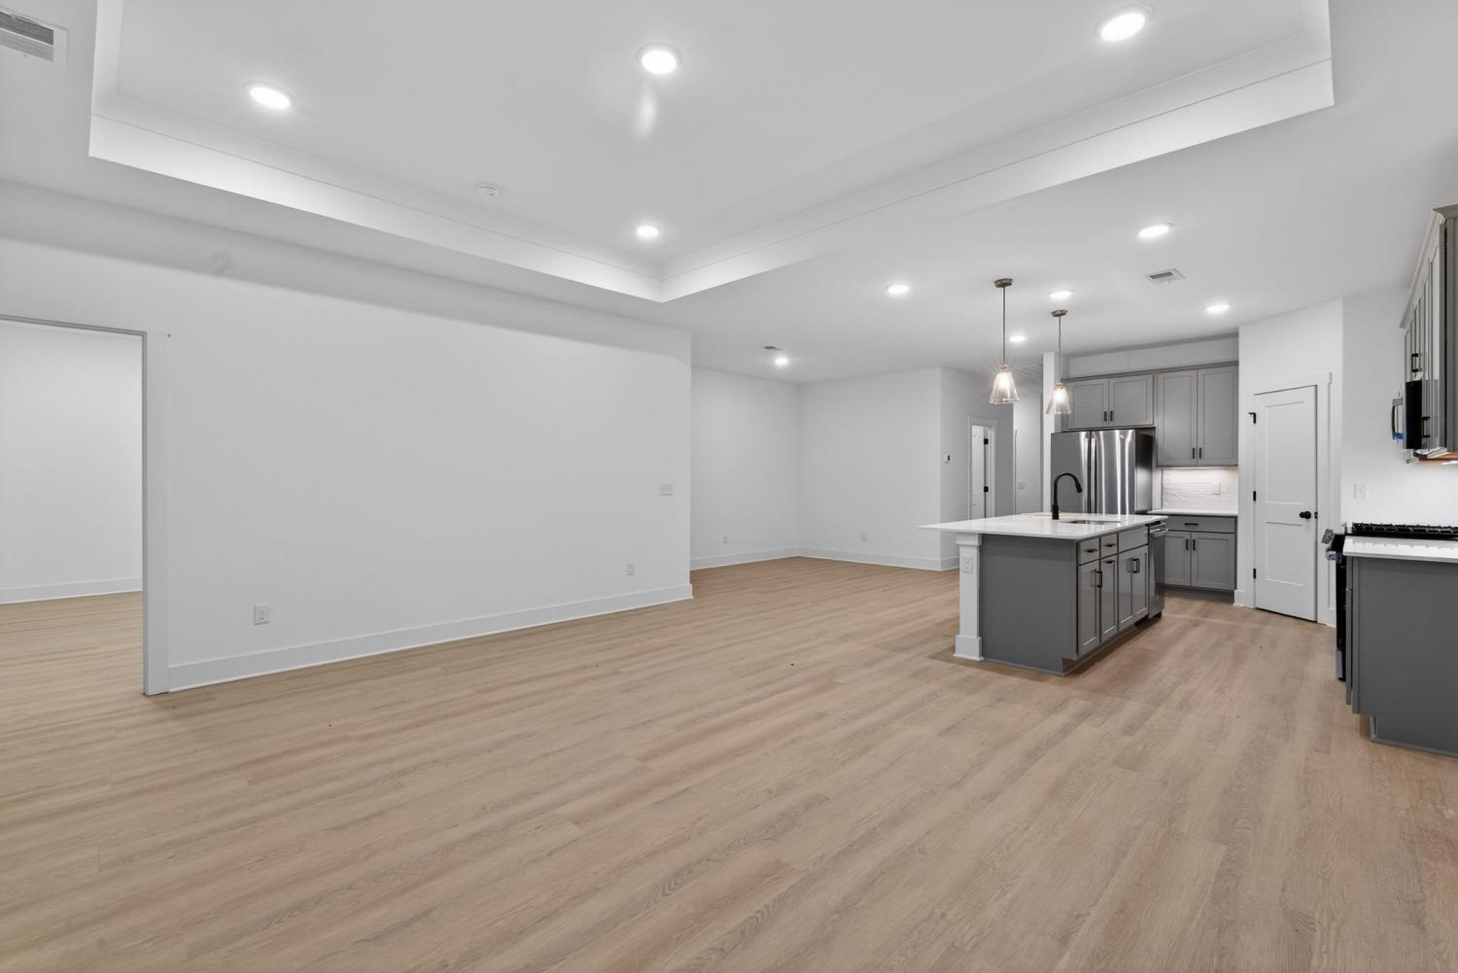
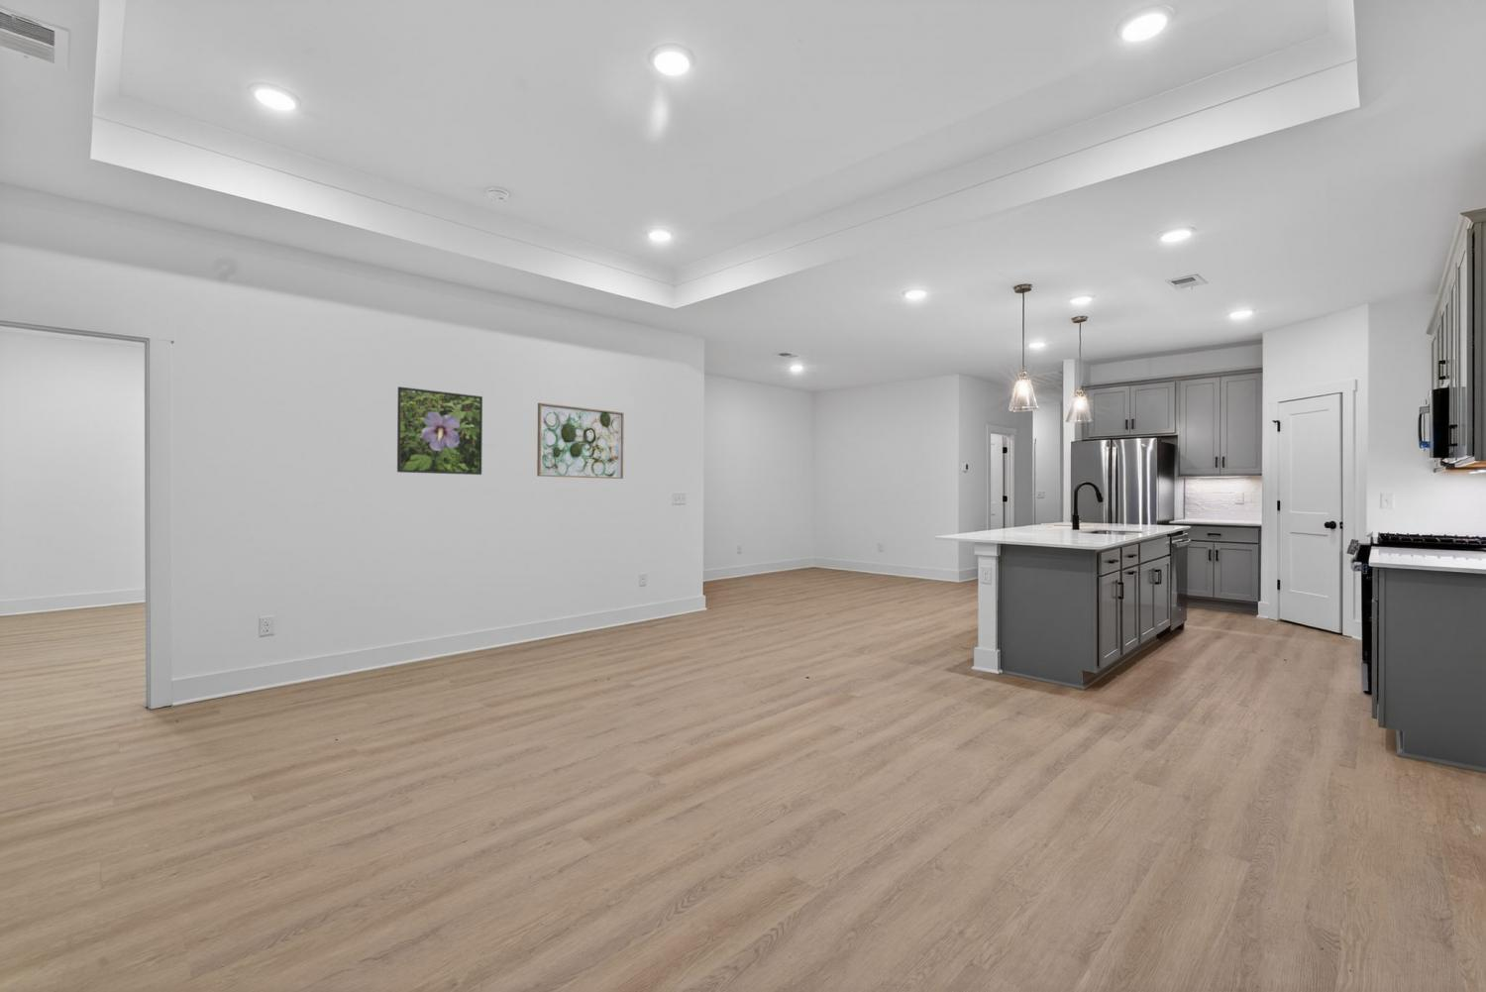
+ wall art [536,402,625,479]
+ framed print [396,385,484,476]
